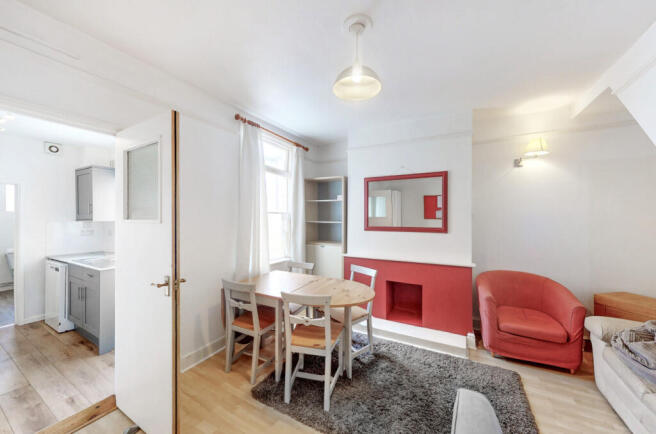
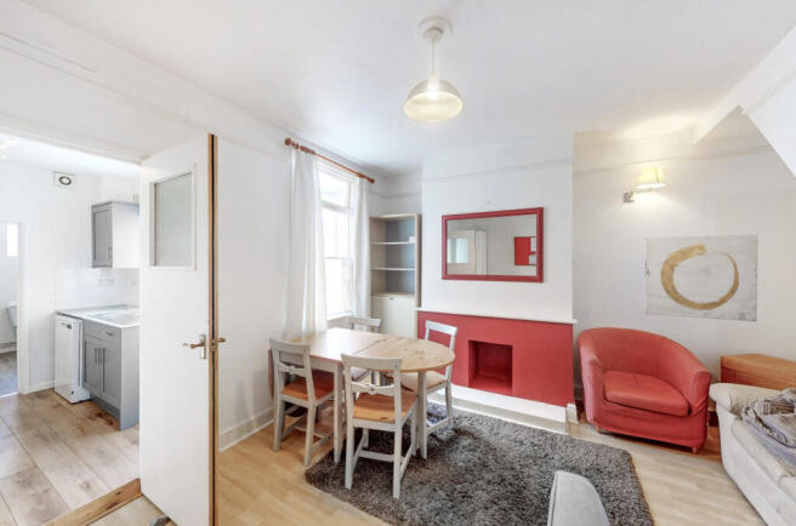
+ wall art [643,234,758,322]
